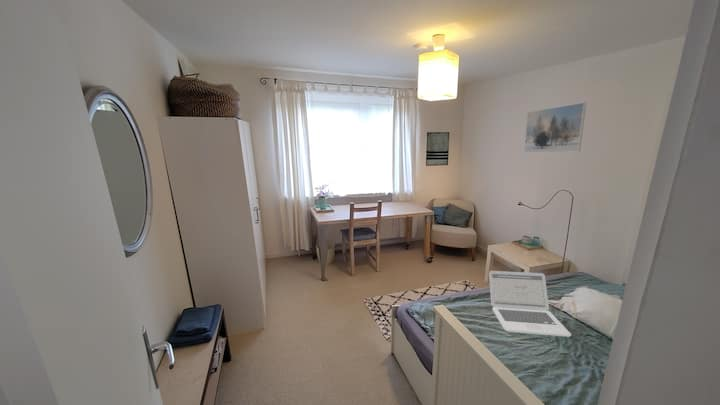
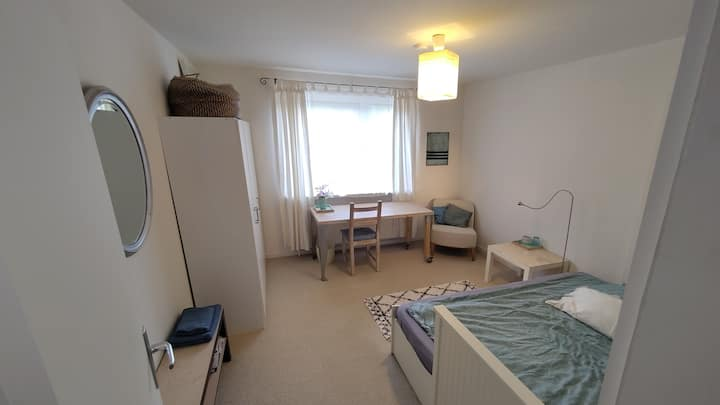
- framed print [523,101,587,154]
- laptop [488,270,572,338]
